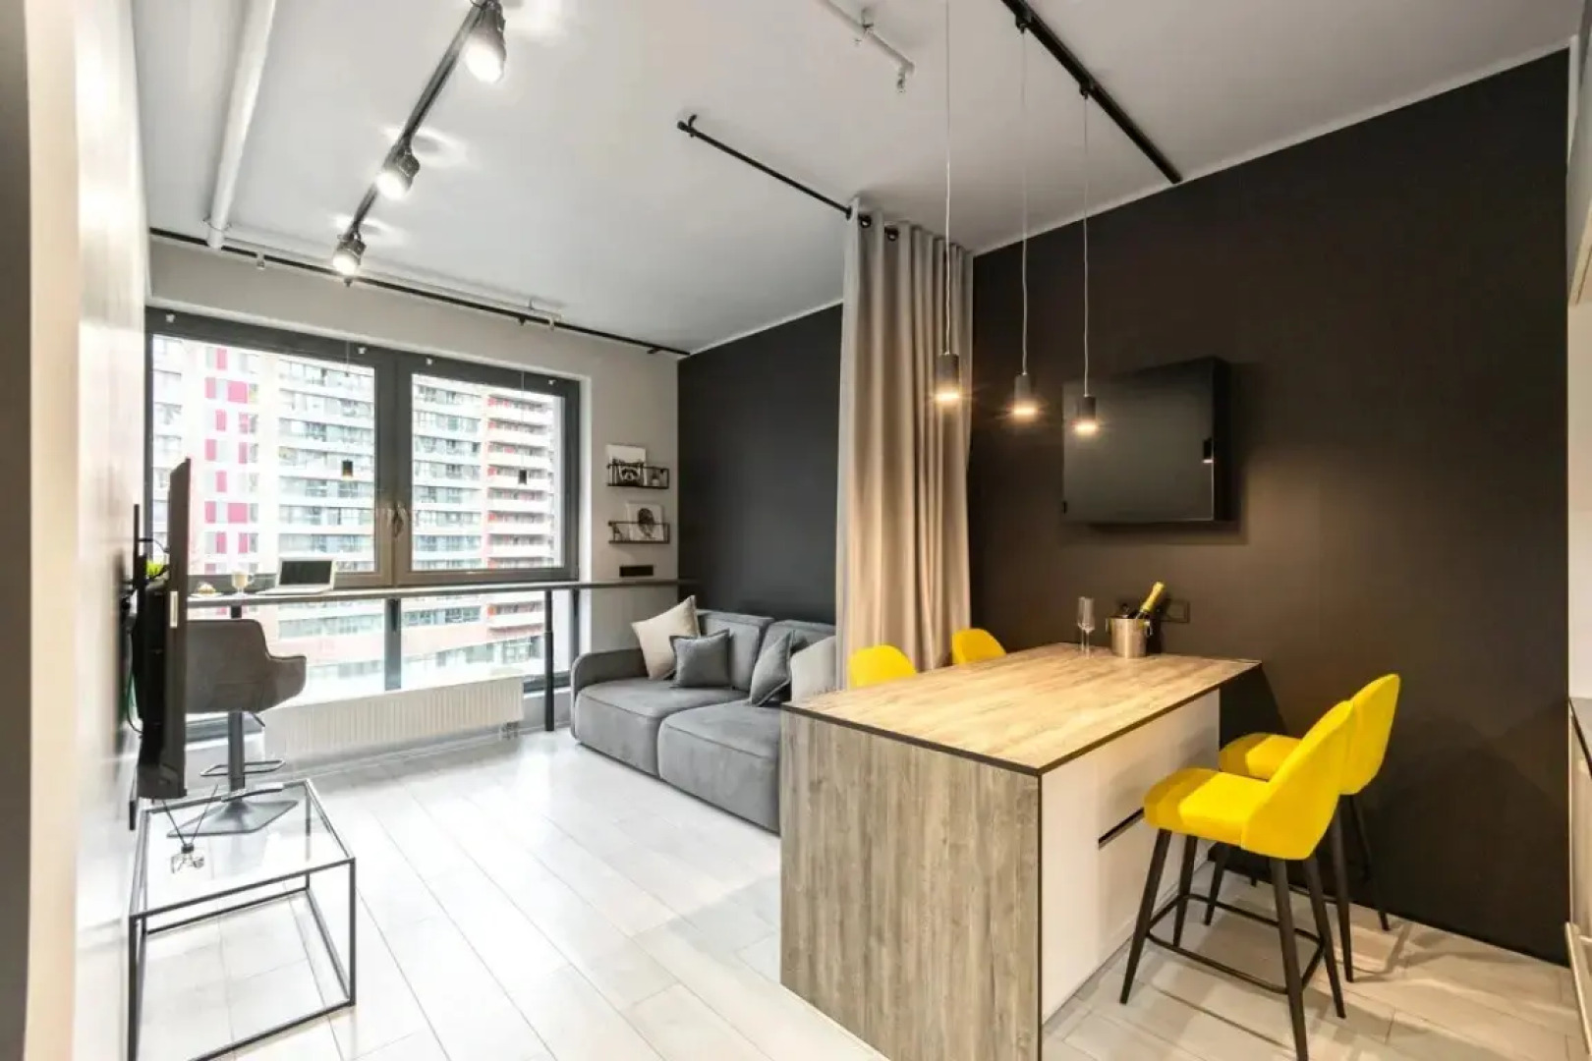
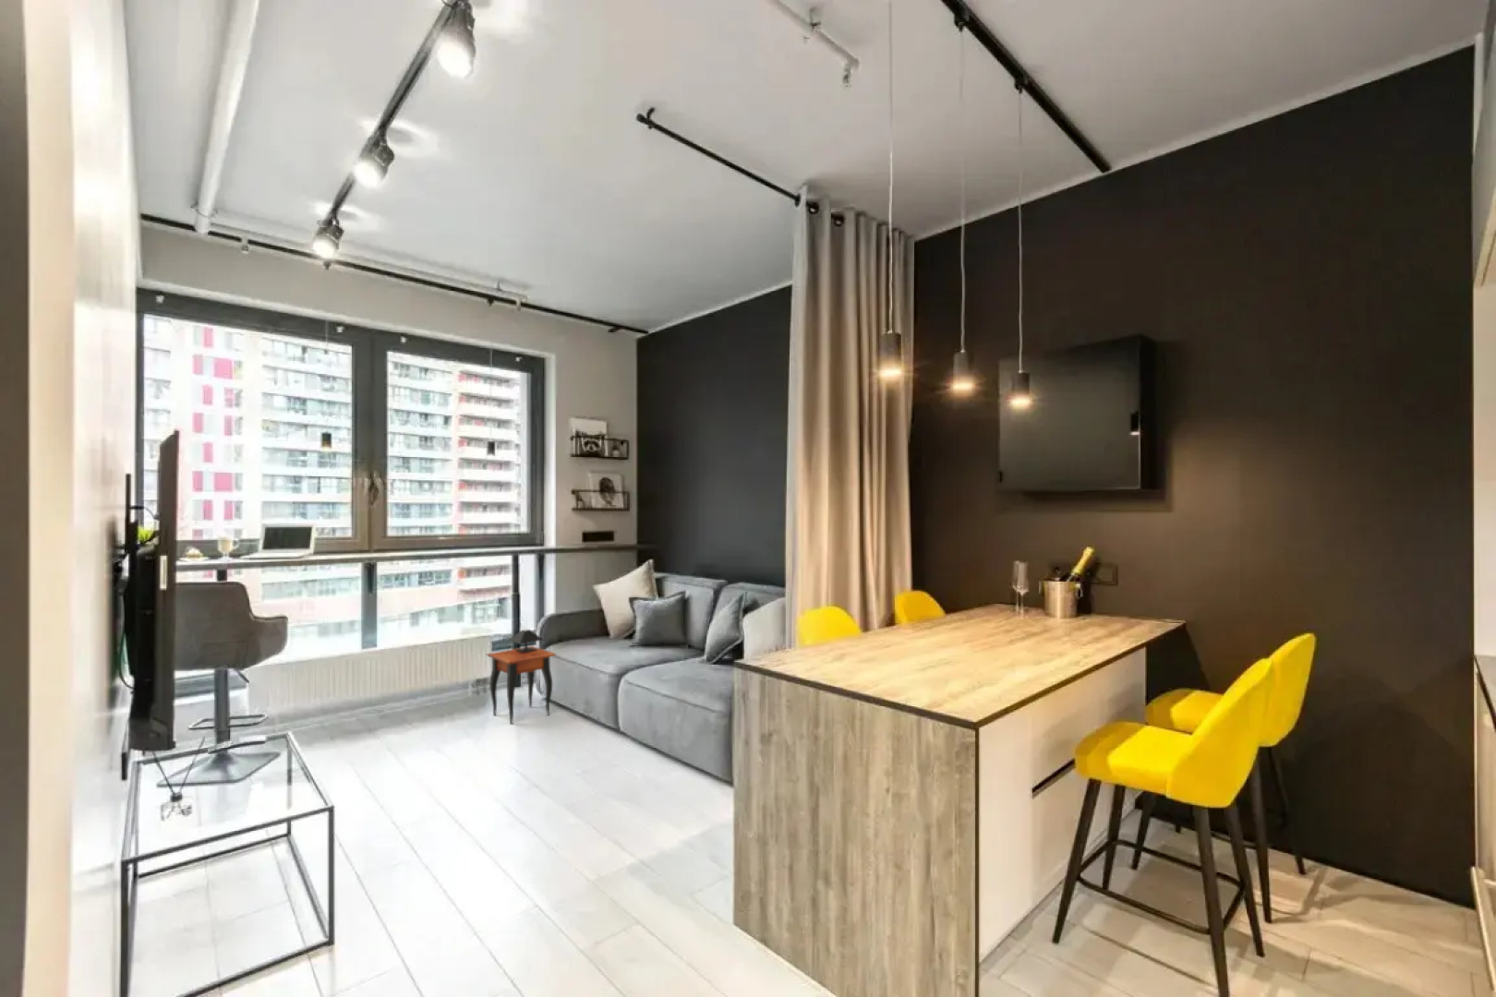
+ side table [485,628,557,725]
